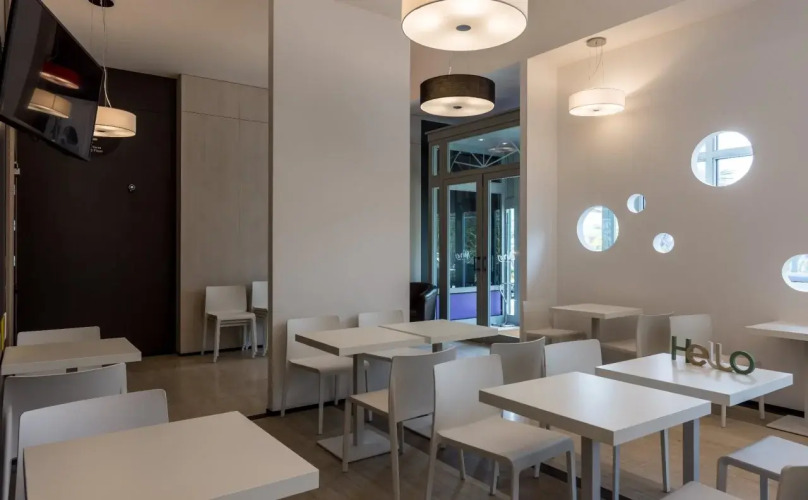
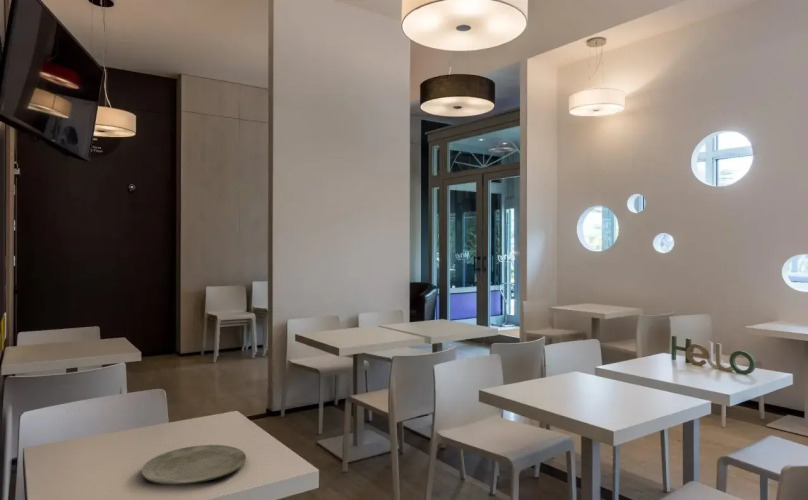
+ plate [141,444,247,485]
